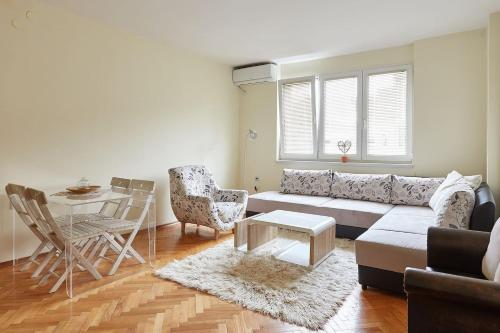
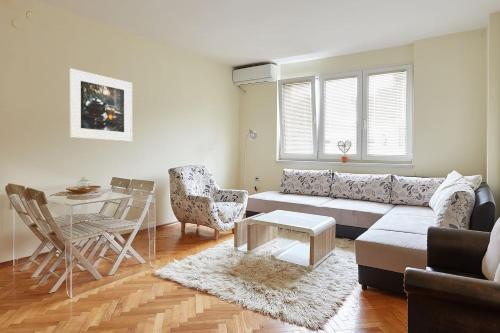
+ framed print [69,68,133,142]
